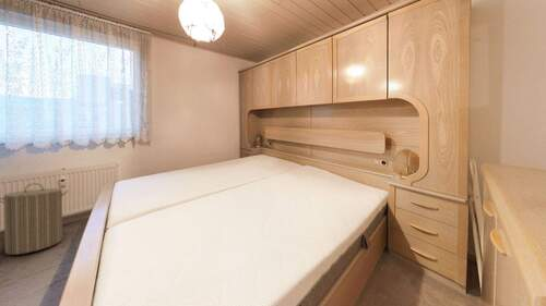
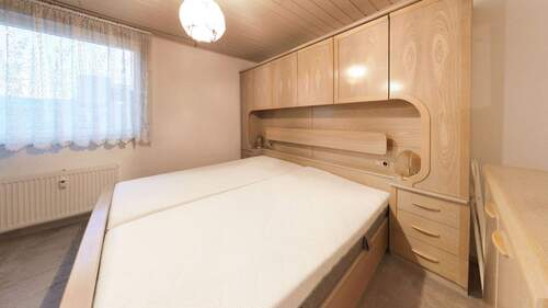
- laundry hamper [0,182,70,256]
